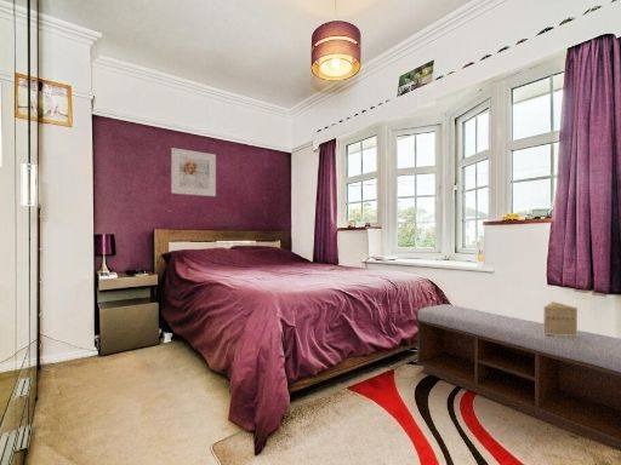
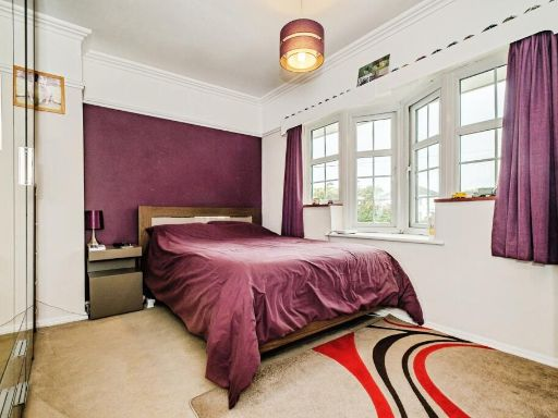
- bench [415,303,621,453]
- decorative box [542,300,579,335]
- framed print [170,147,217,197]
